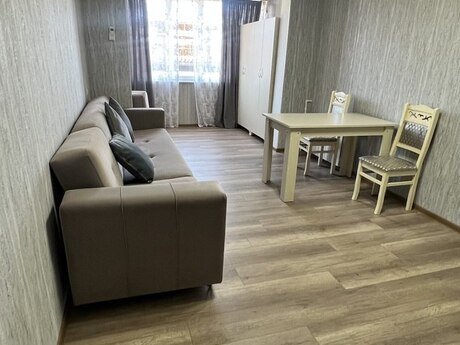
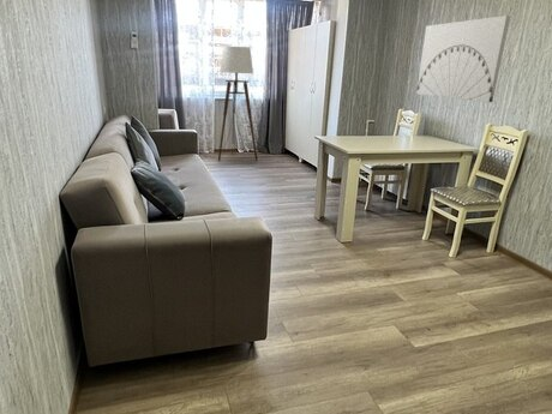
+ wall art [415,14,511,103]
+ floor lamp [203,44,258,163]
